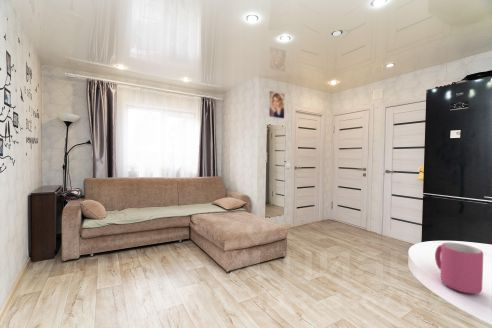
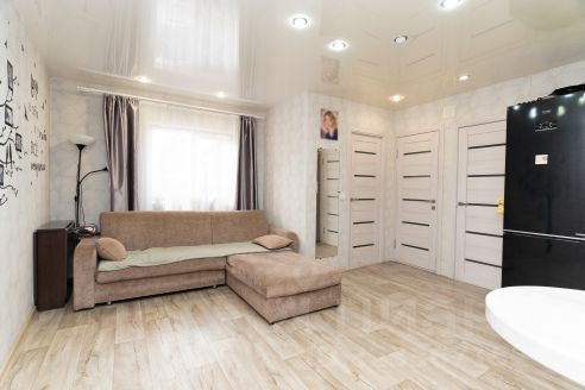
- mug [434,242,484,295]
